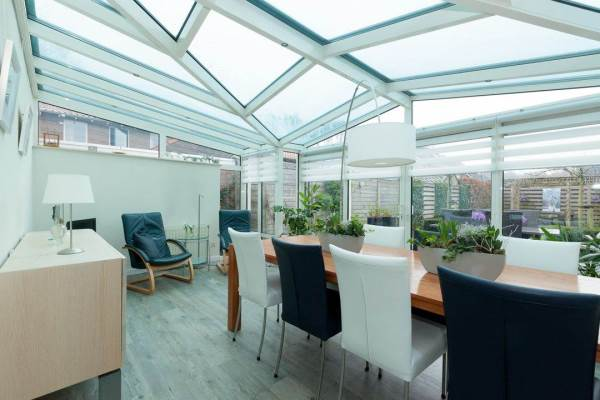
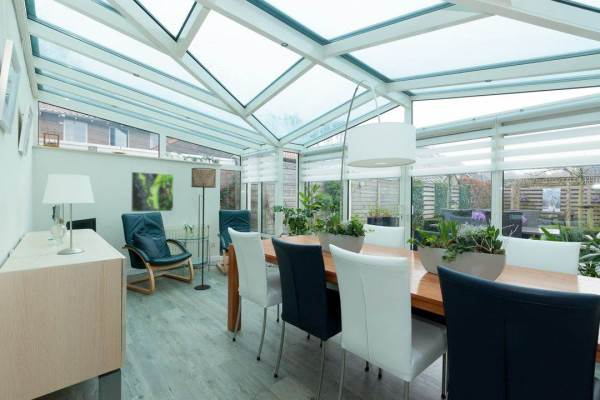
+ floor lamp [190,167,217,291]
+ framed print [130,171,175,213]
